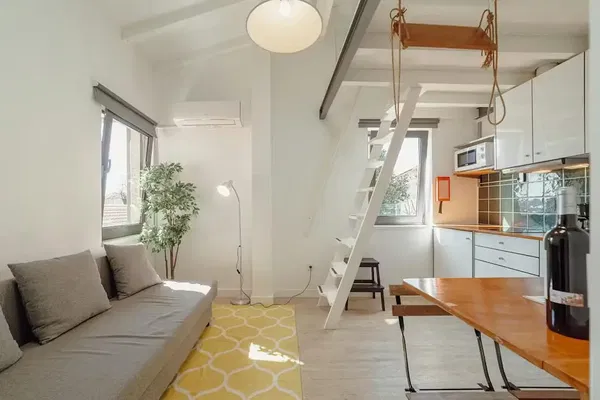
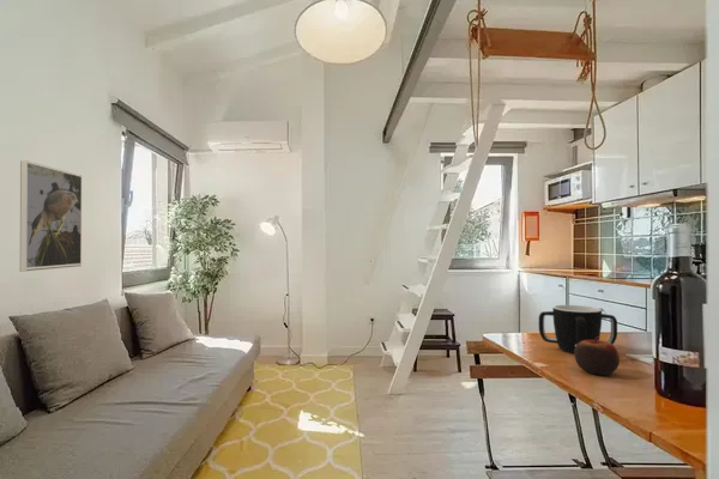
+ mug [538,304,618,354]
+ apple [573,336,621,376]
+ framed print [19,159,83,273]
